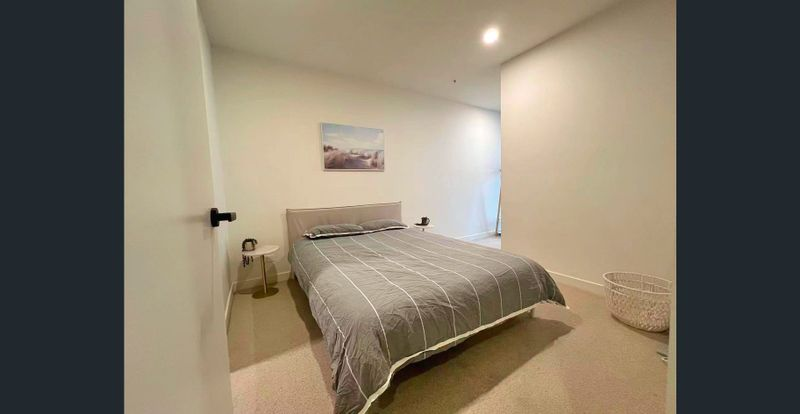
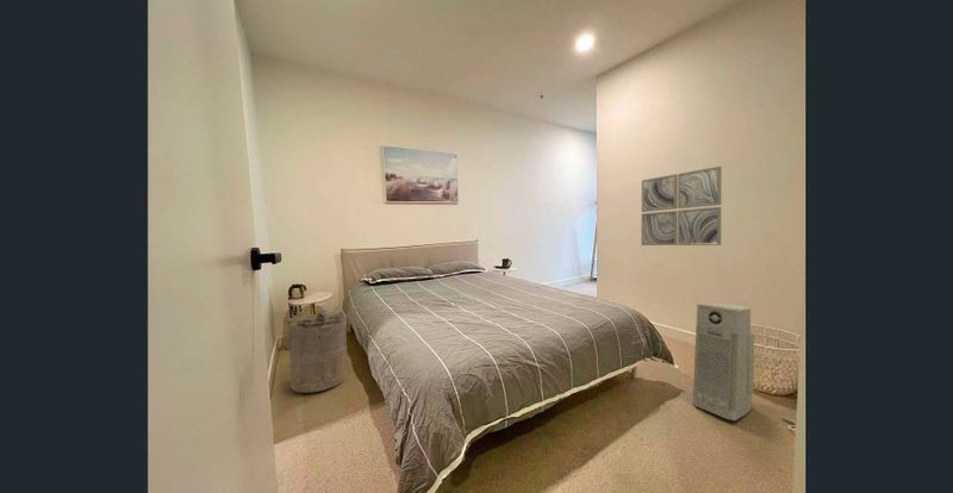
+ wall art [641,166,722,246]
+ air purifier [692,302,755,422]
+ laundry hamper [284,311,348,394]
